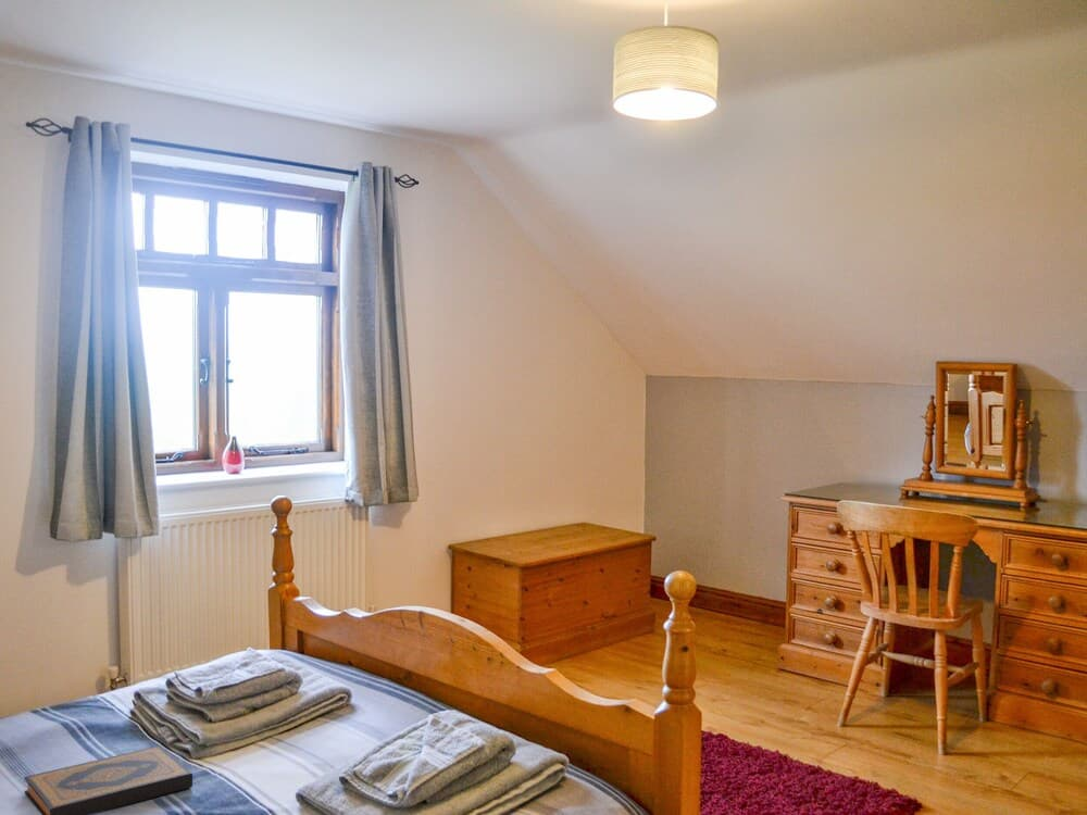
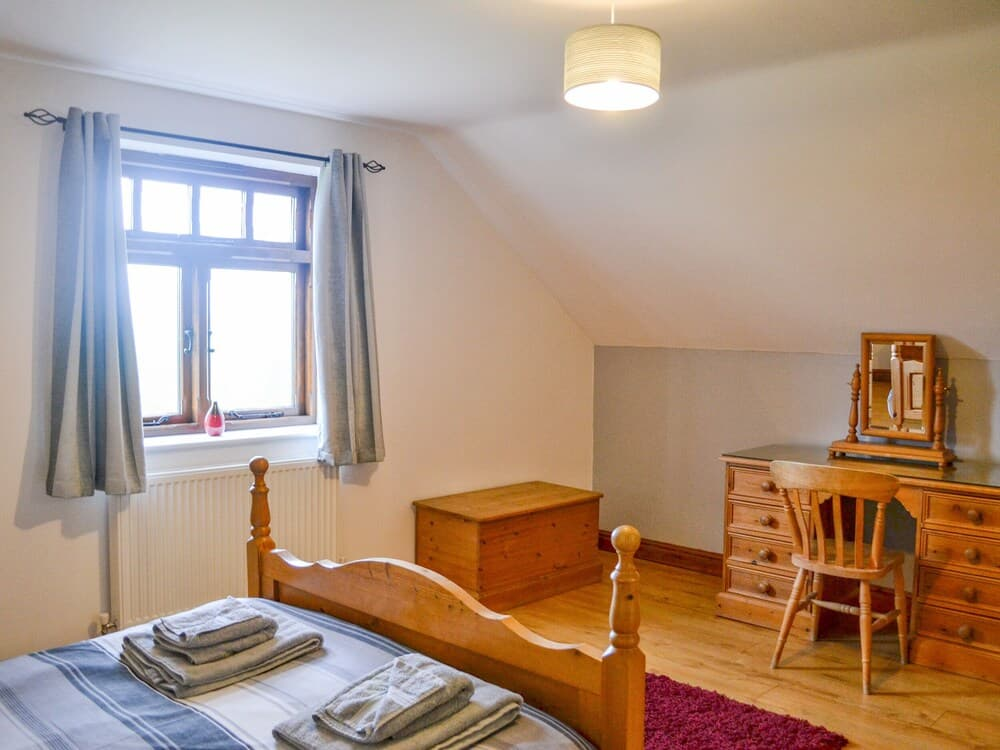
- hardback book [23,744,193,815]
